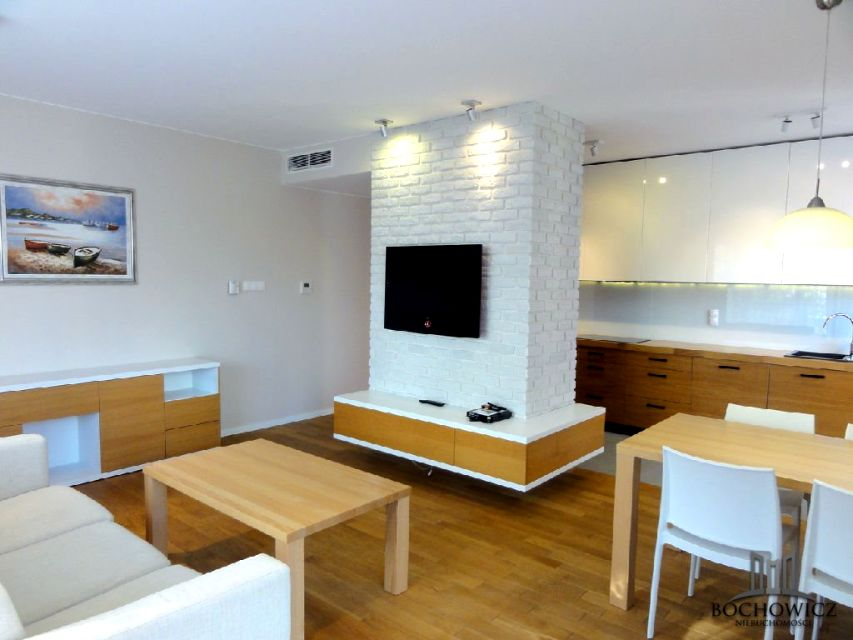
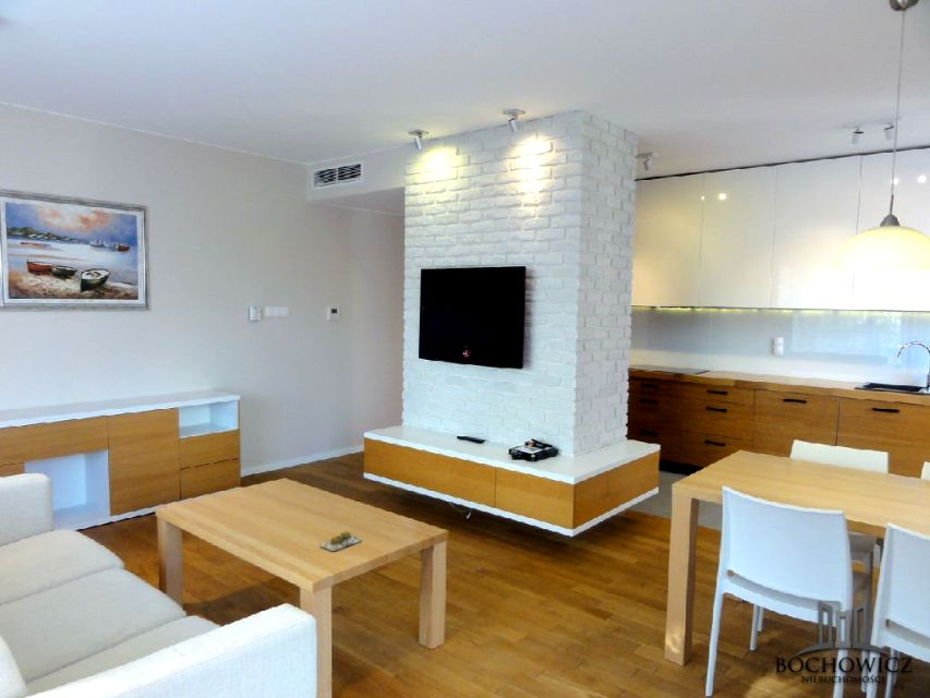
+ succulent plant [321,530,364,552]
